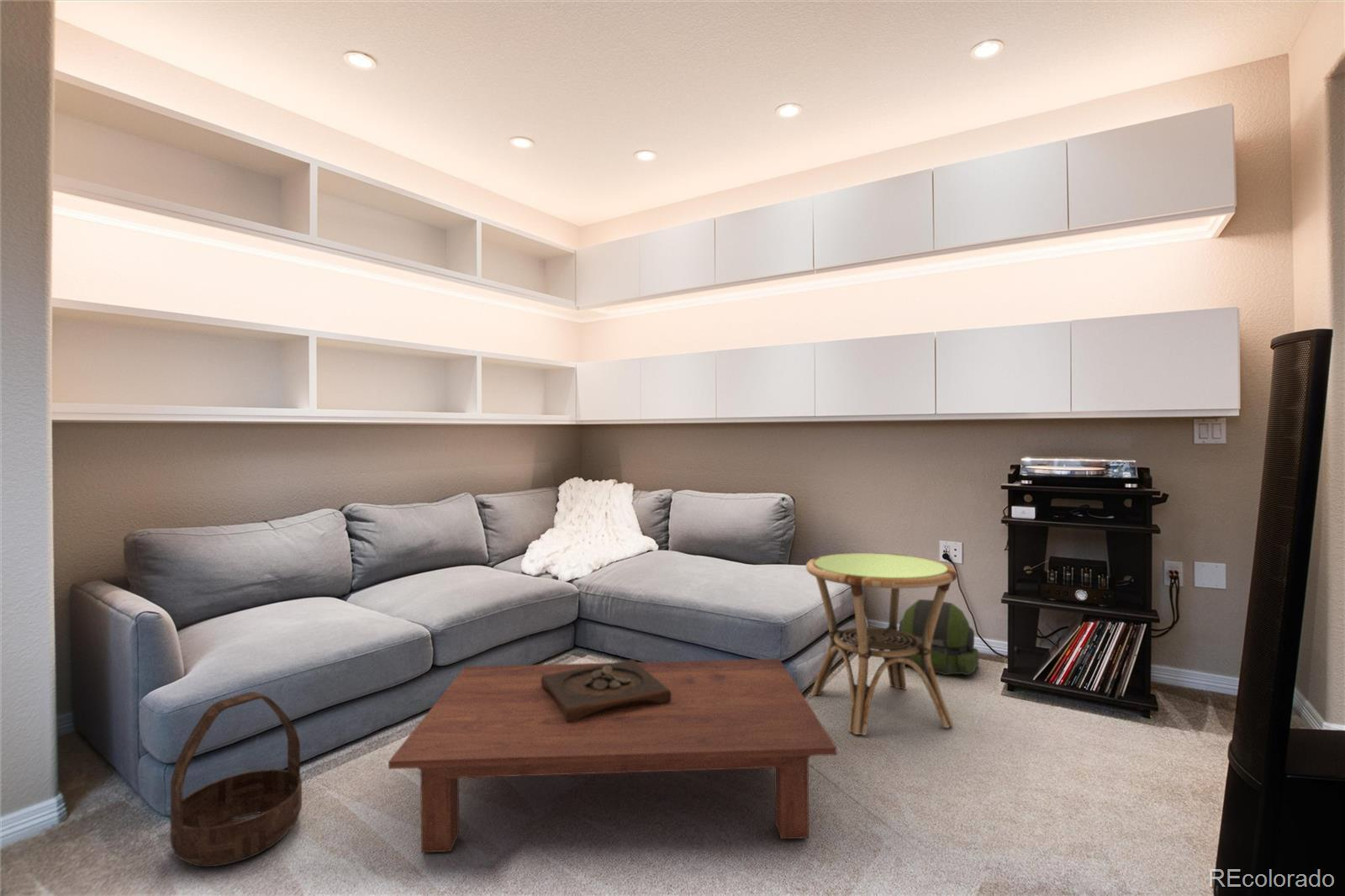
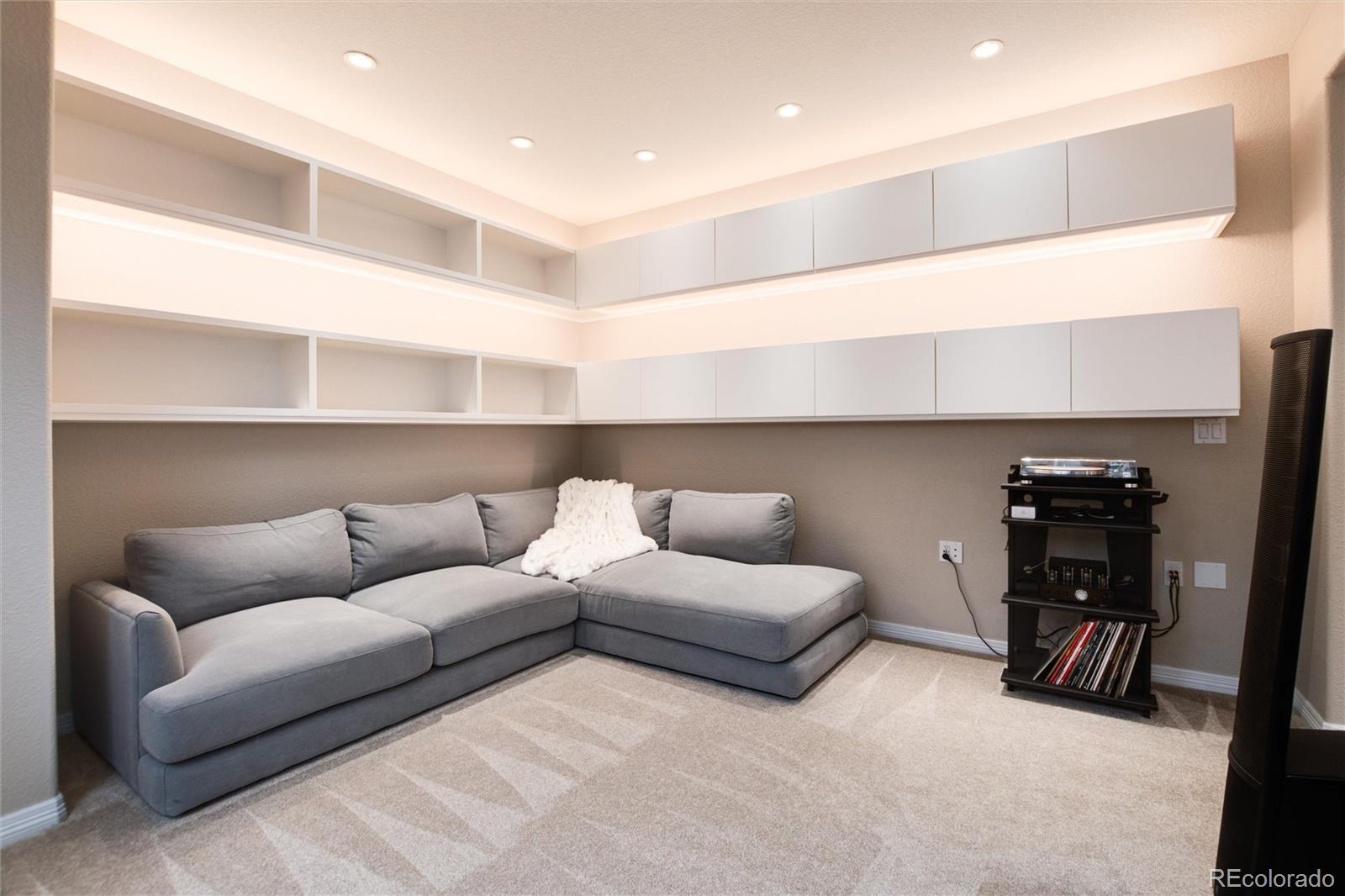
- coffee table [388,658,837,853]
- backpack [898,598,979,676]
- wooden tray [541,659,671,723]
- side table [805,552,957,736]
- basket [170,691,303,867]
